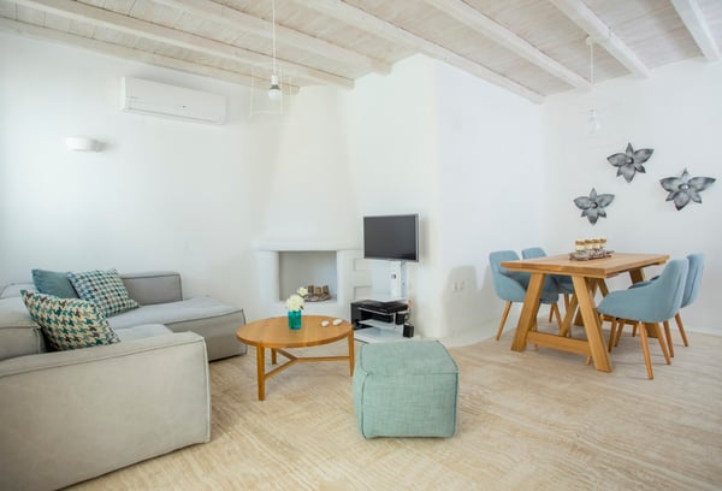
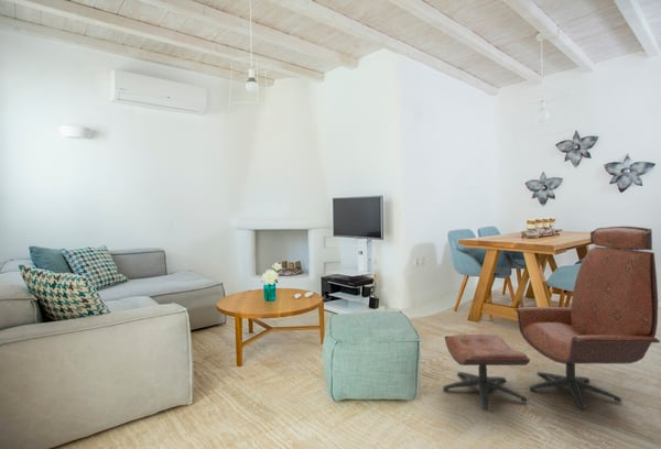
+ lounge chair [442,226,661,410]
